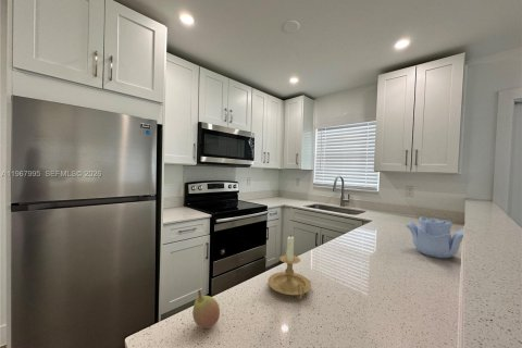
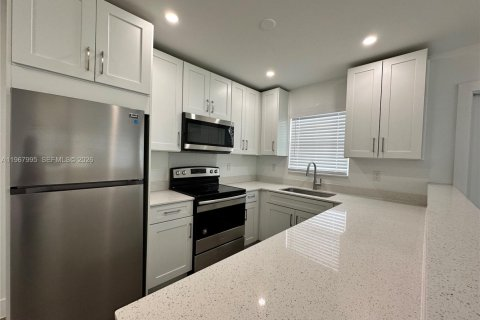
- decorative bowl [406,216,465,259]
- candle holder [266,234,312,300]
- fruit [191,288,221,330]
